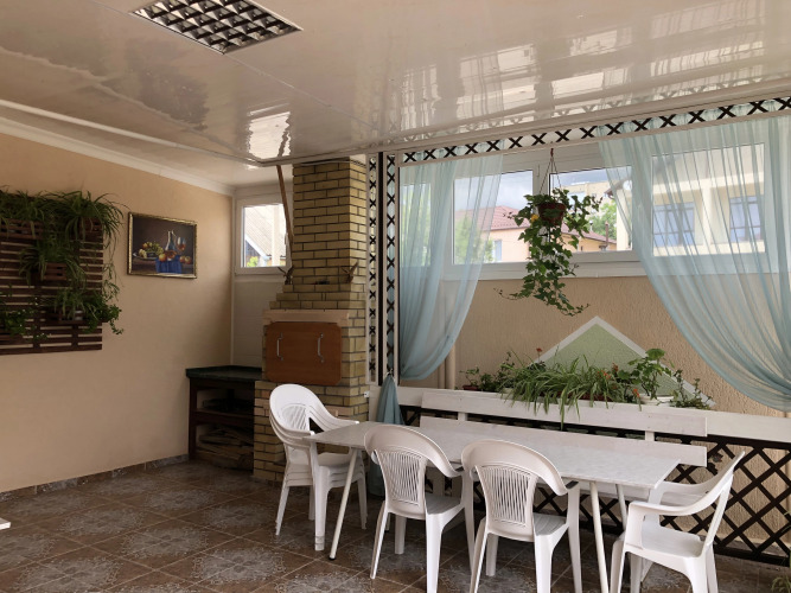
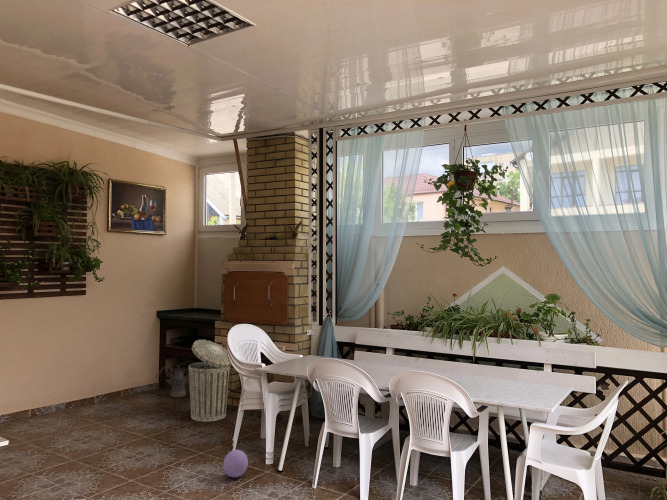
+ ball [222,449,249,479]
+ trash can [188,339,232,422]
+ watering can [154,364,189,399]
